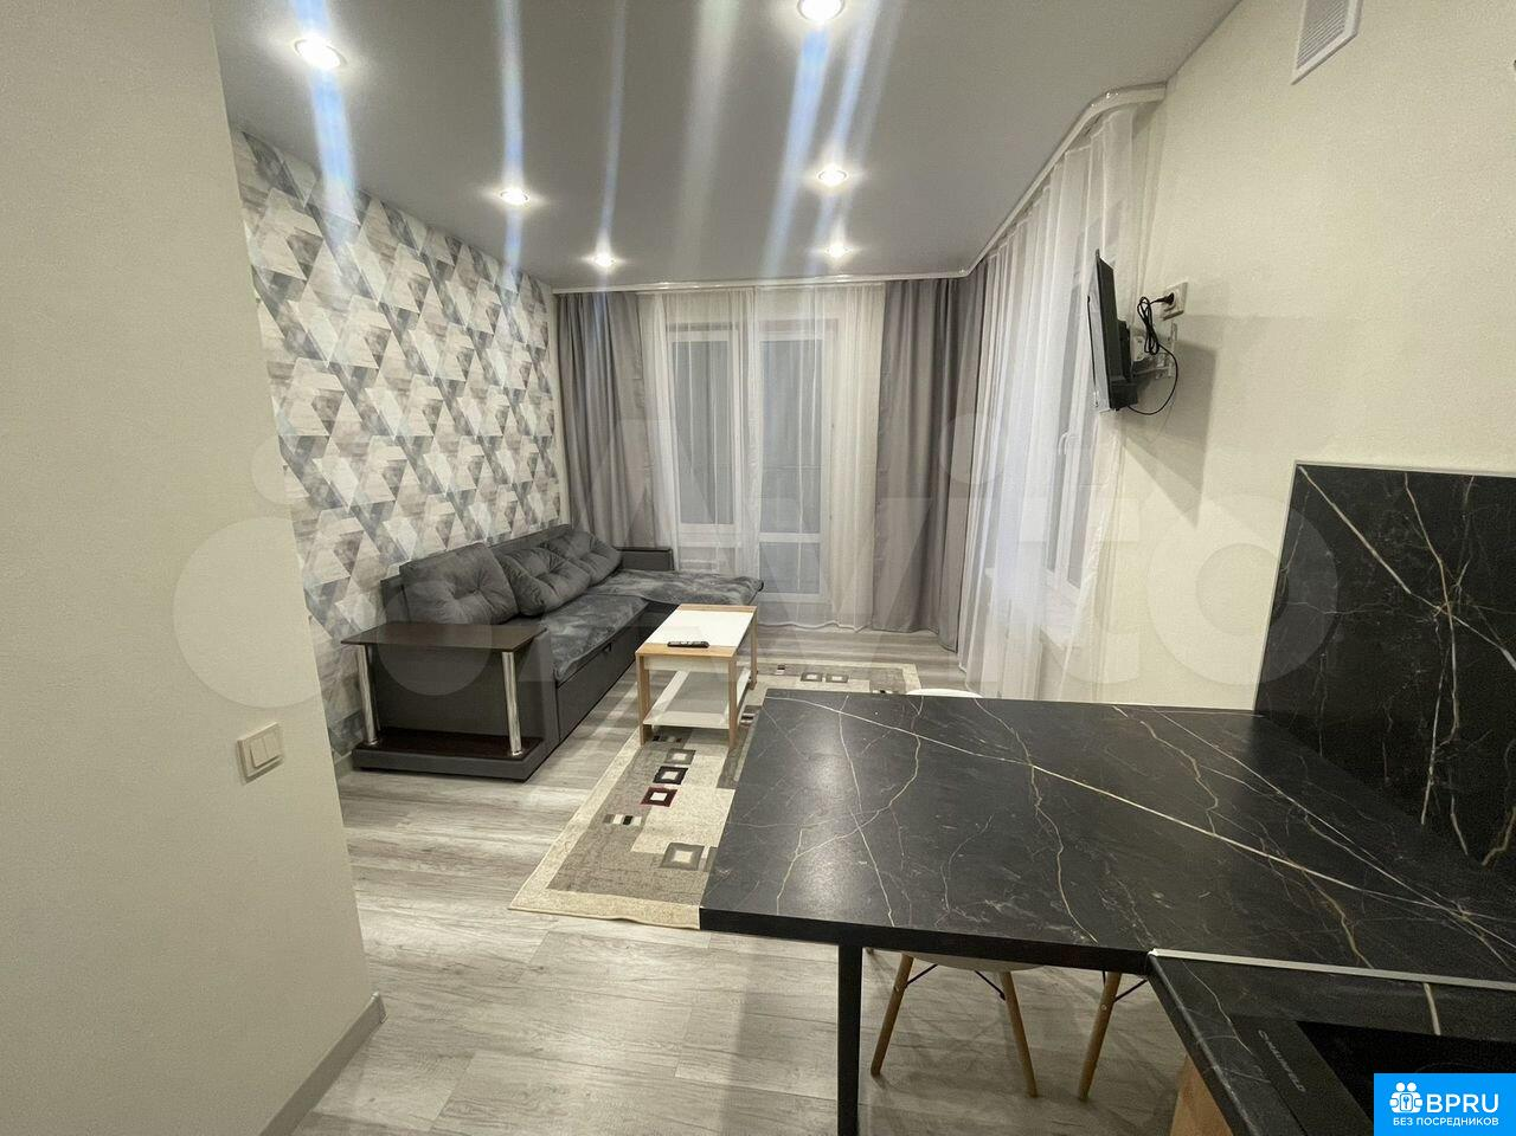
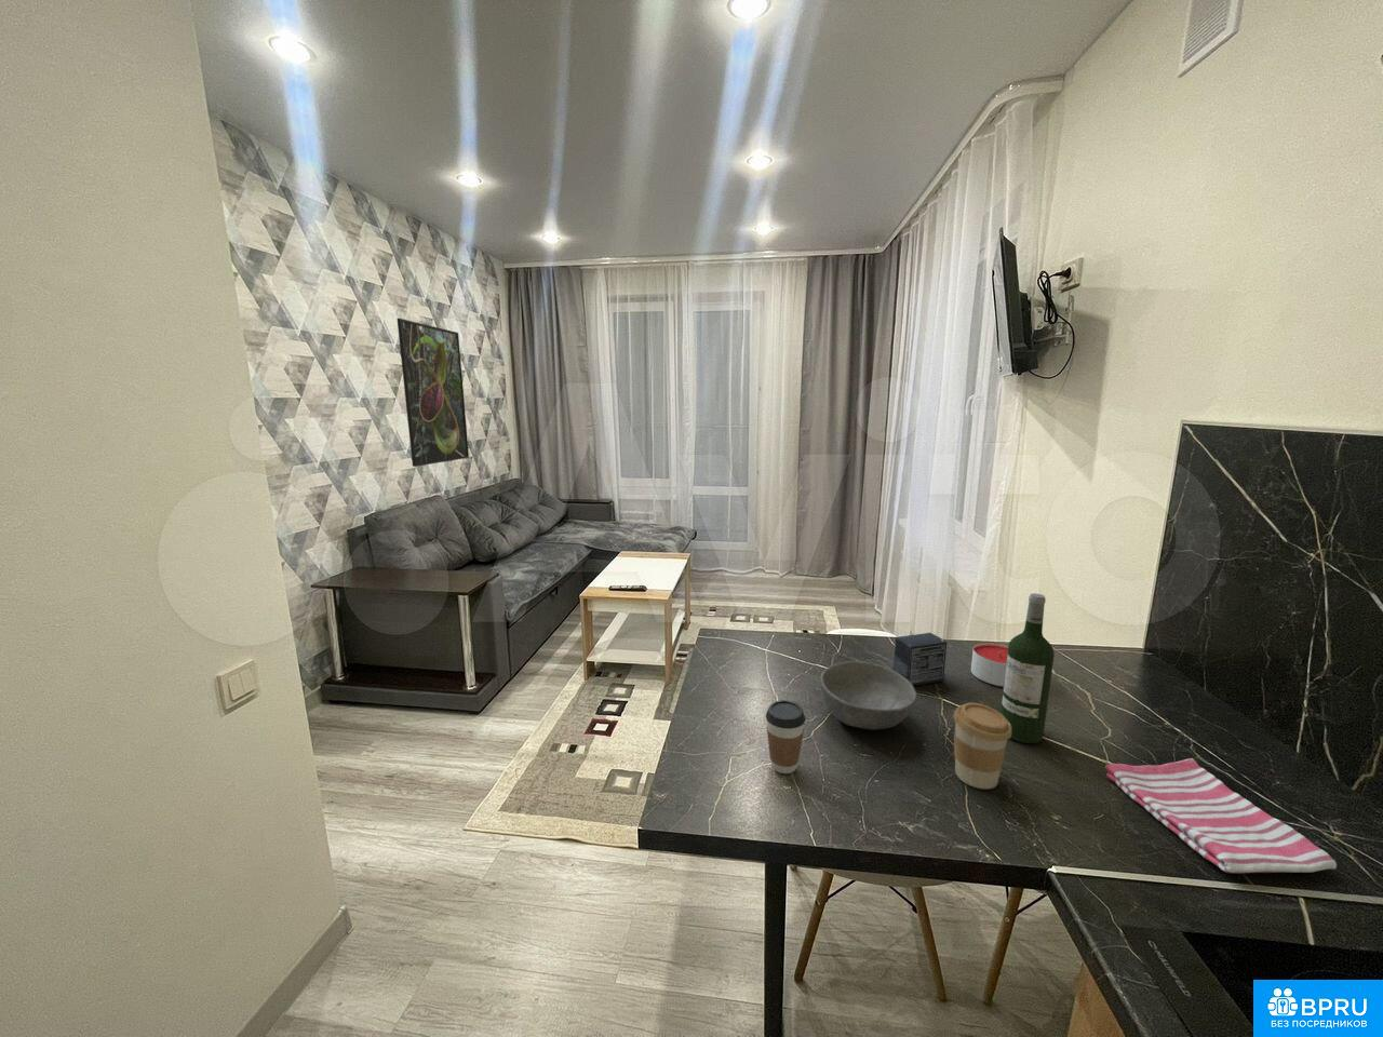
+ candle [970,642,1008,687]
+ coffee cup [952,703,1012,790]
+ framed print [395,318,470,467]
+ coffee cup [764,700,806,774]
+ small box [893,632,948,687]
+ wine bottle [1000,591,1055,744]
+ bowl [819,660,917,731]
+ dish towel [1104,757,1337,875]
